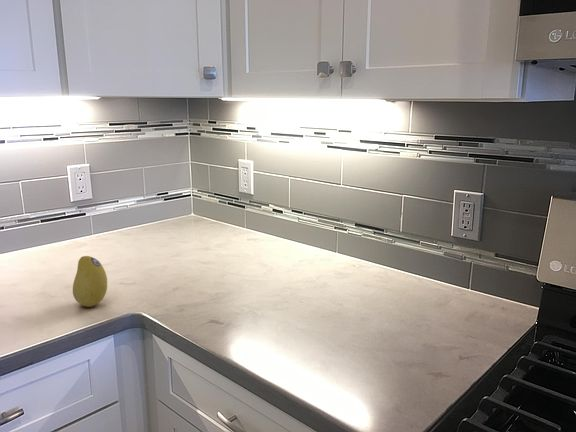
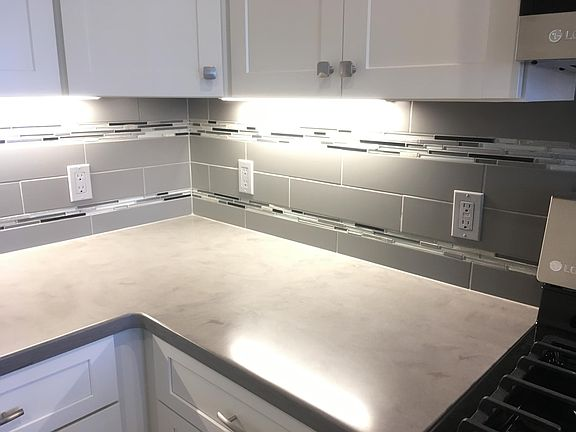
- fruit [72,255,108,308]
